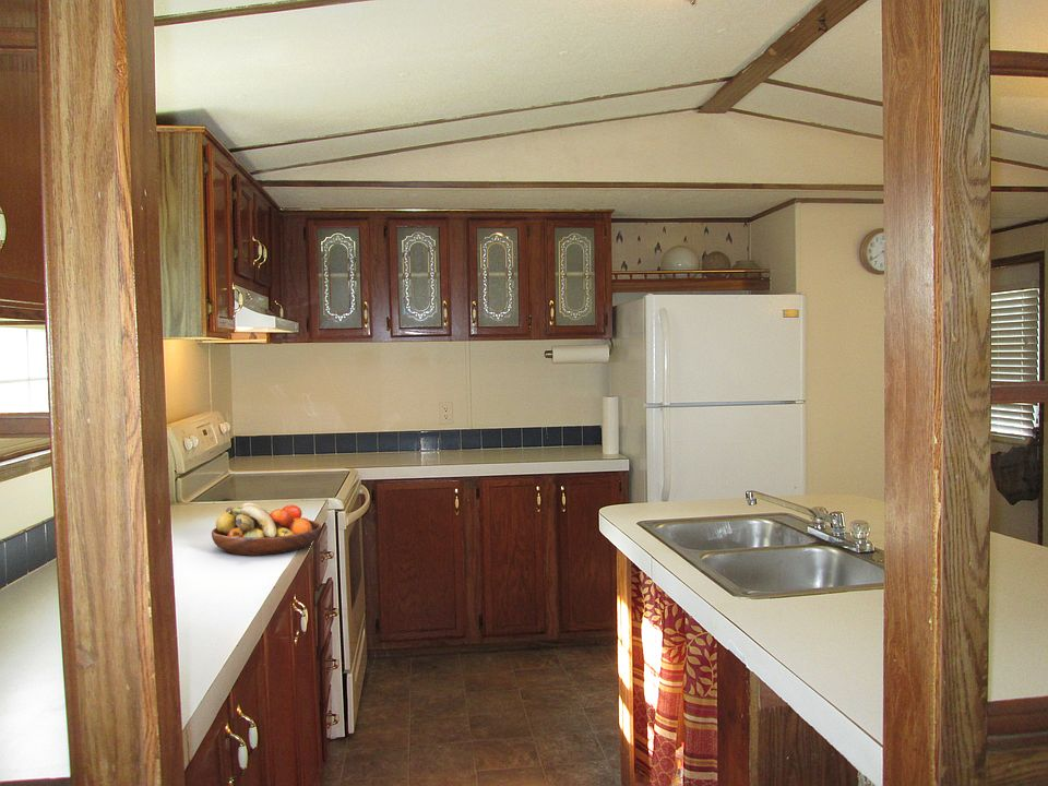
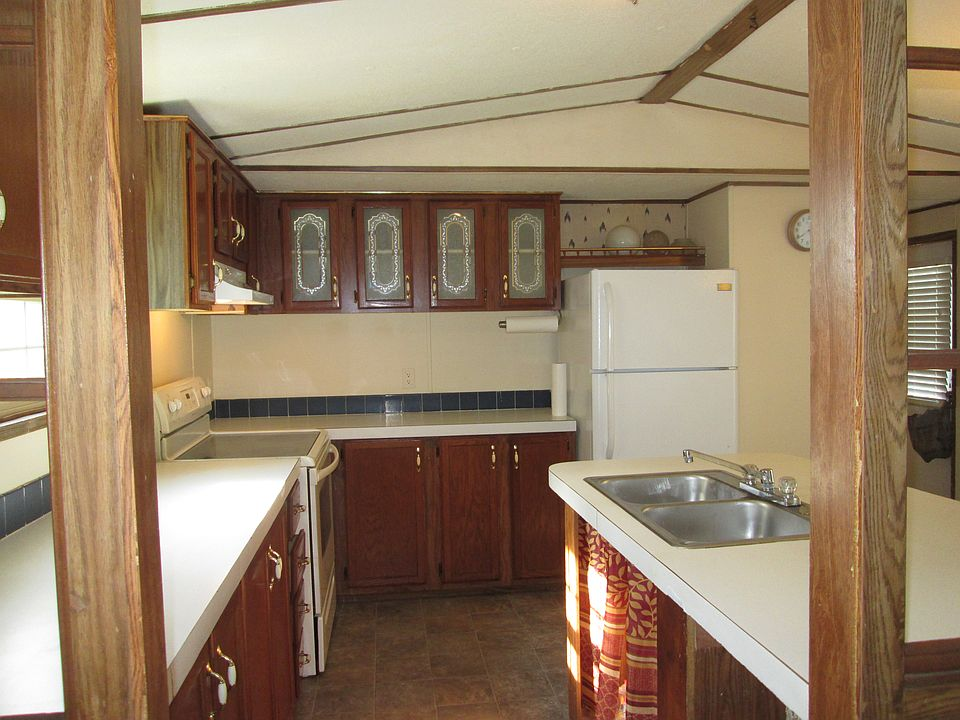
- fruit bowl [211,501,322,557]
